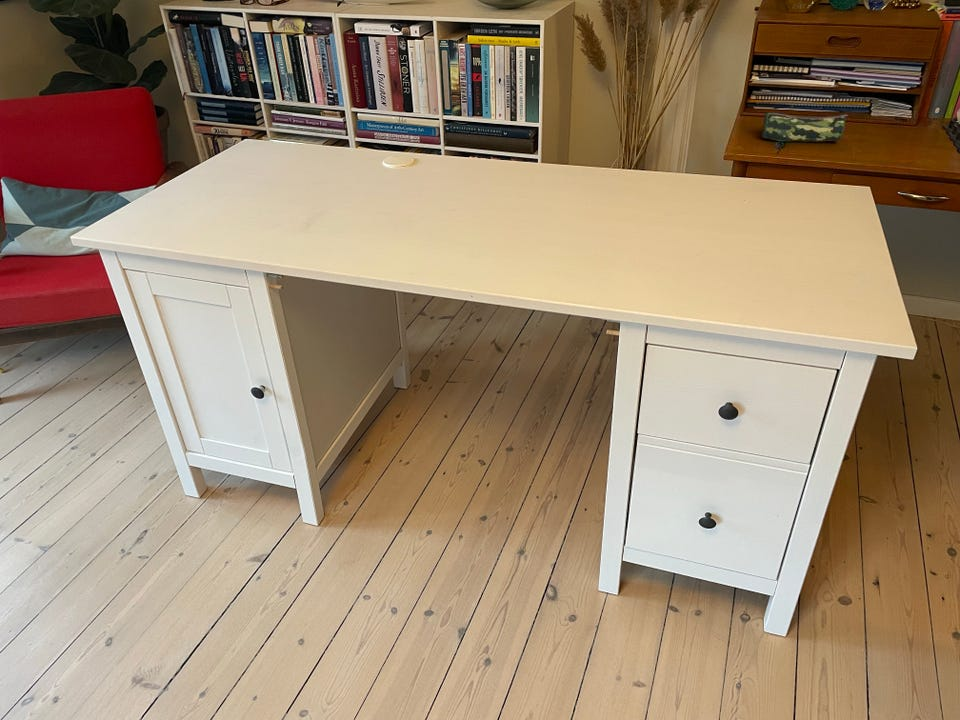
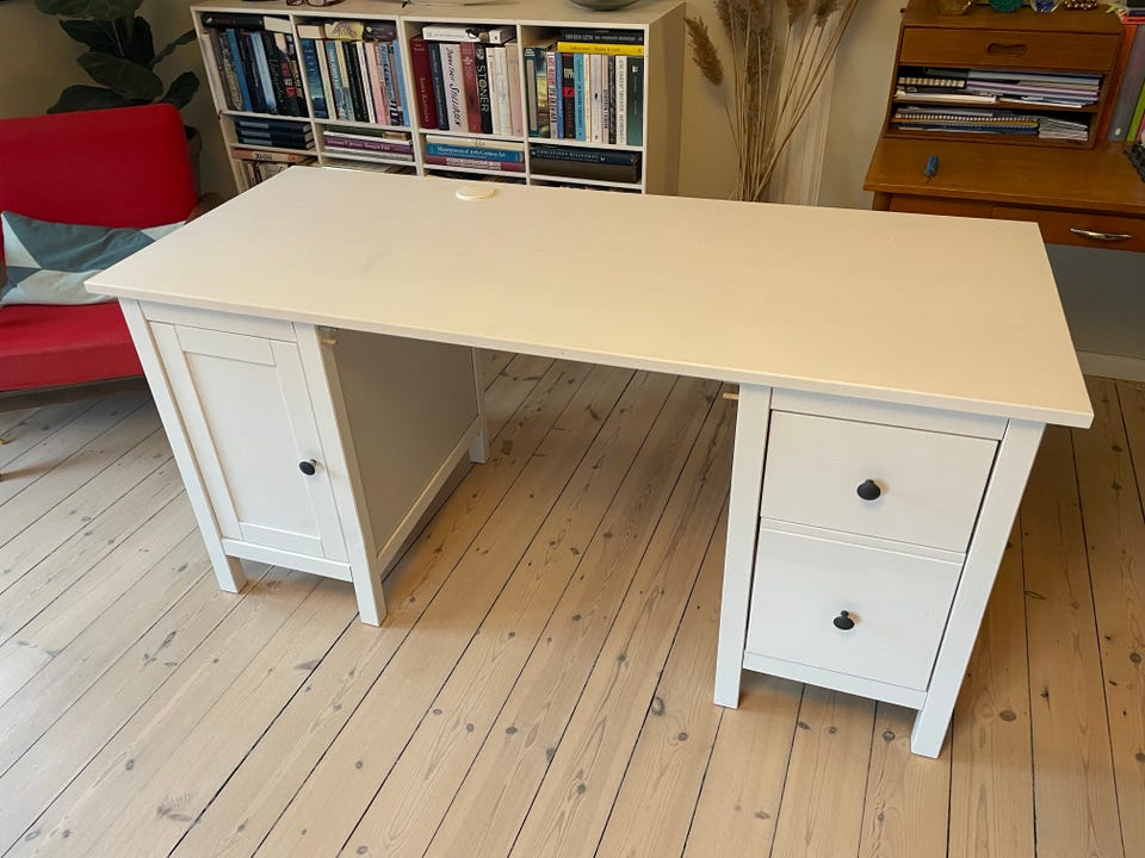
- pencil case [761,112,847,142]
